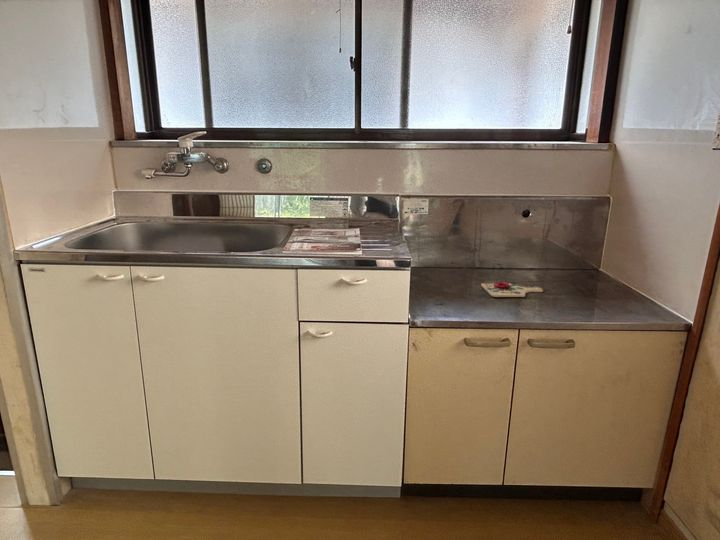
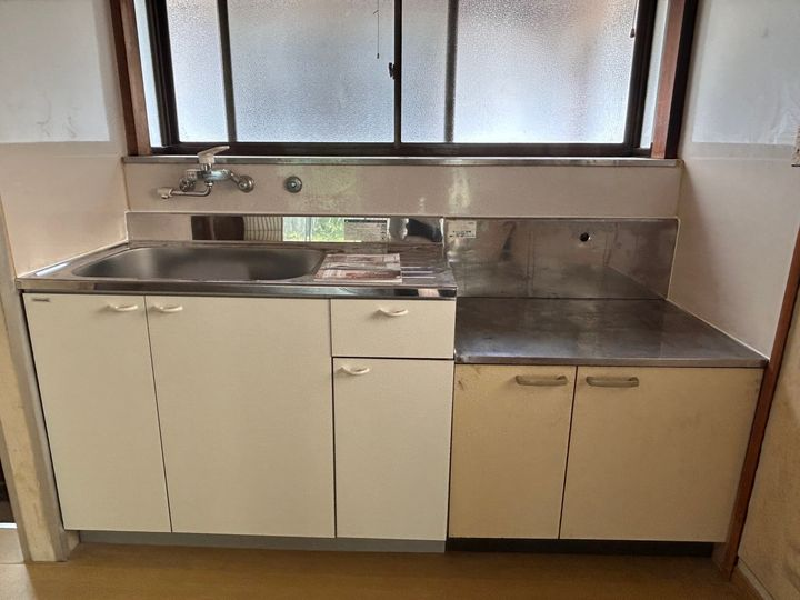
- cutting board [480,280,544,298]
